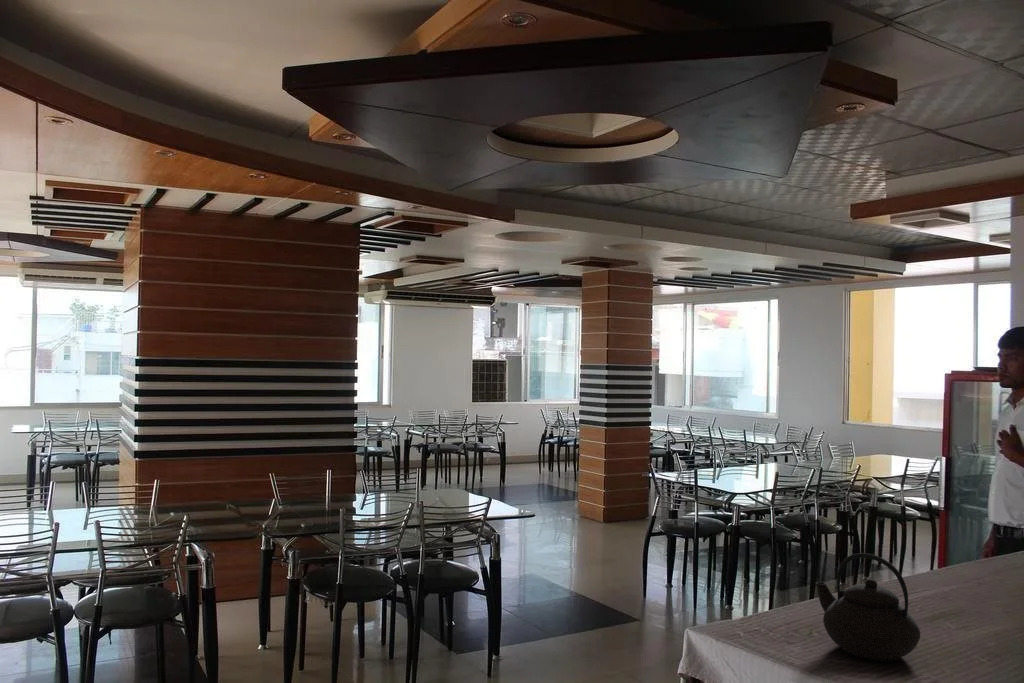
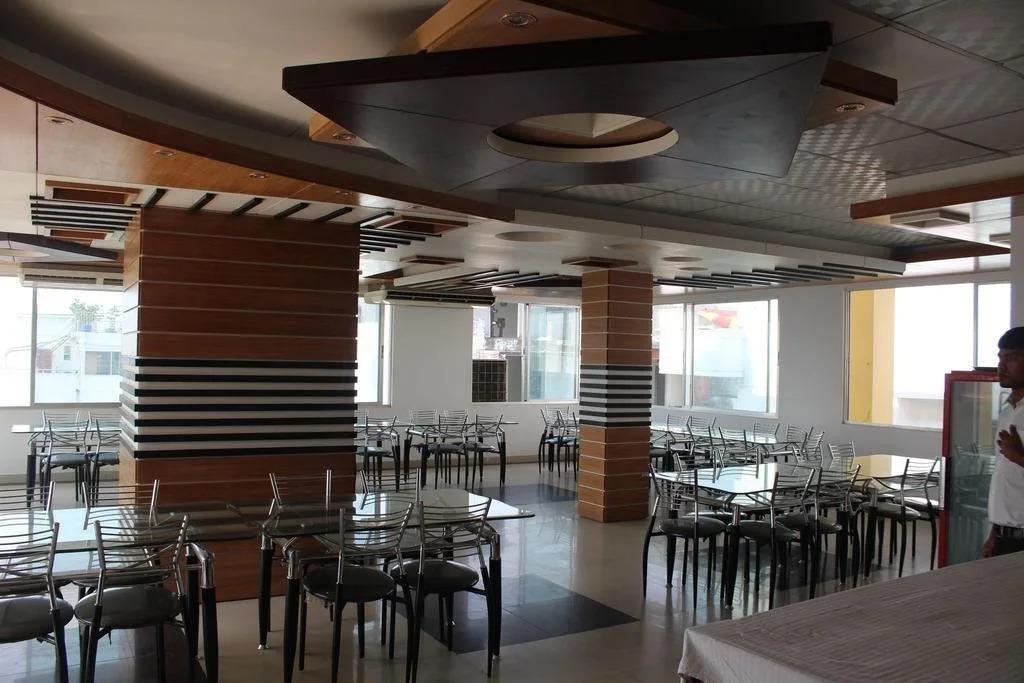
- teapot [815,552,921,662]
